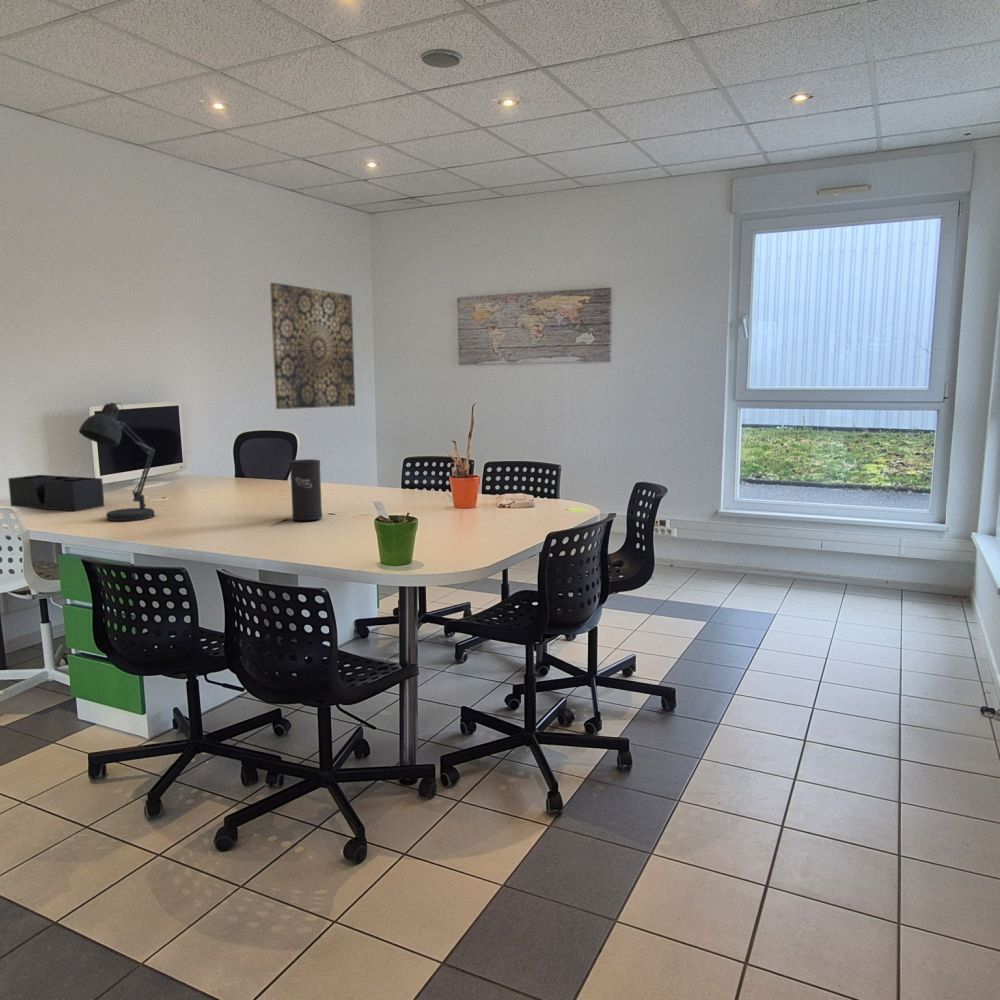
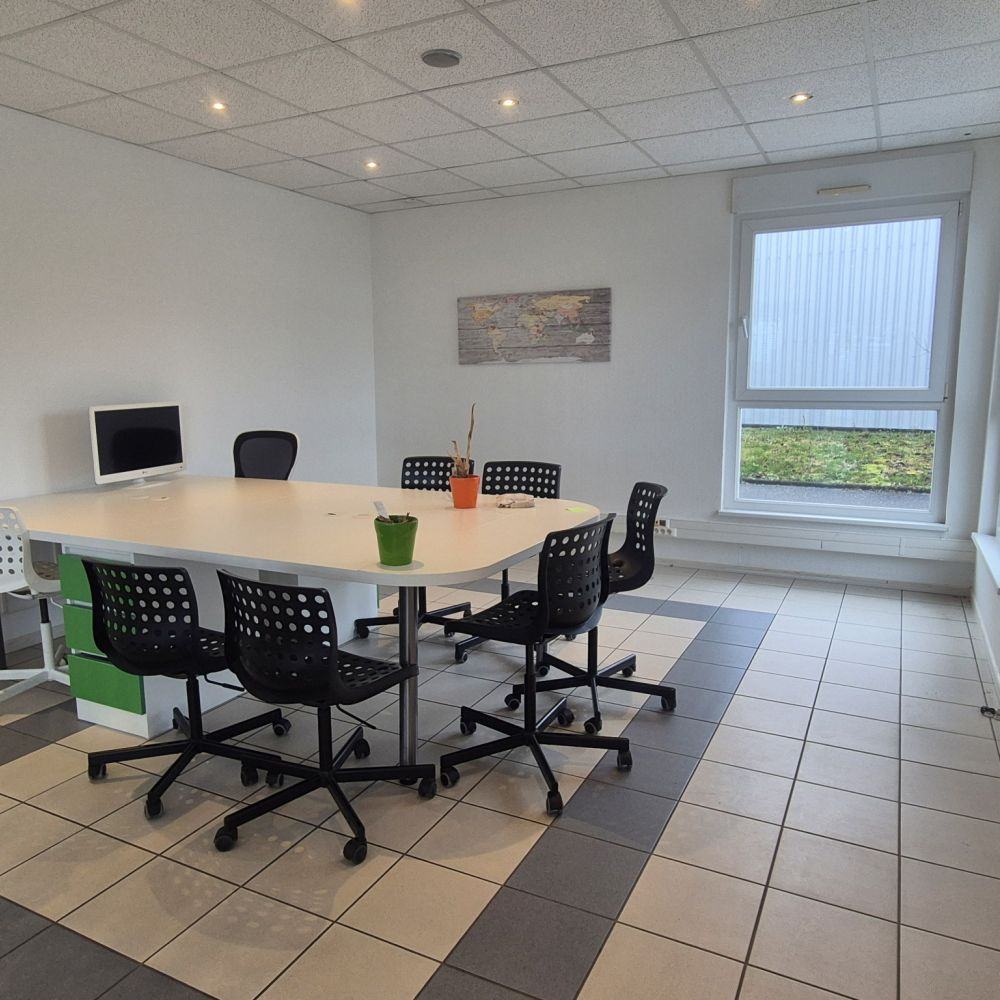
- wall art [269,282,356,410]
- desk lamp [78,402,156,522]
- speaker [289,458,323,522]
- desk organizer [7,474,105,512]
